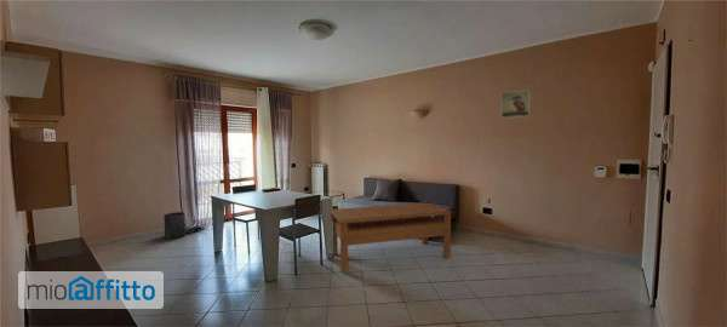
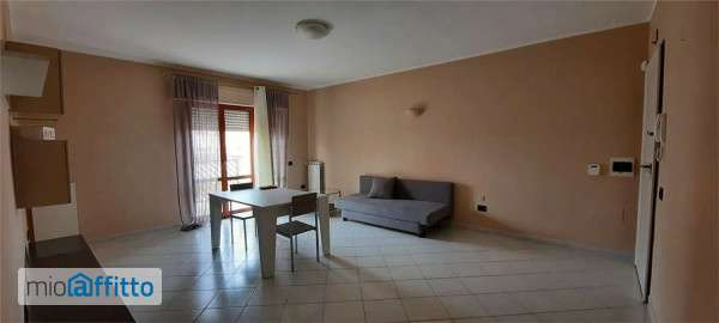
- coffee table [330,202,452,272]
- trash can [162,211,187,240]
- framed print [500,88,531,120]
